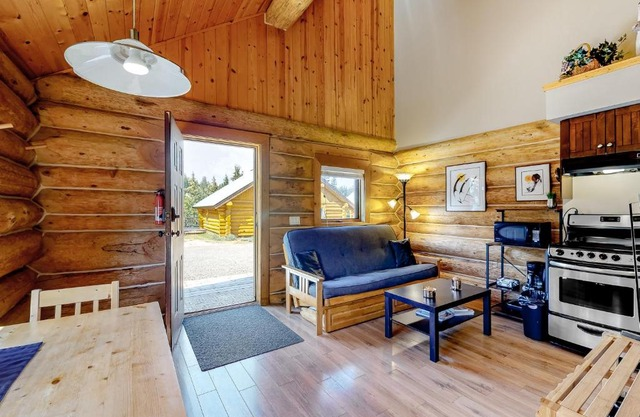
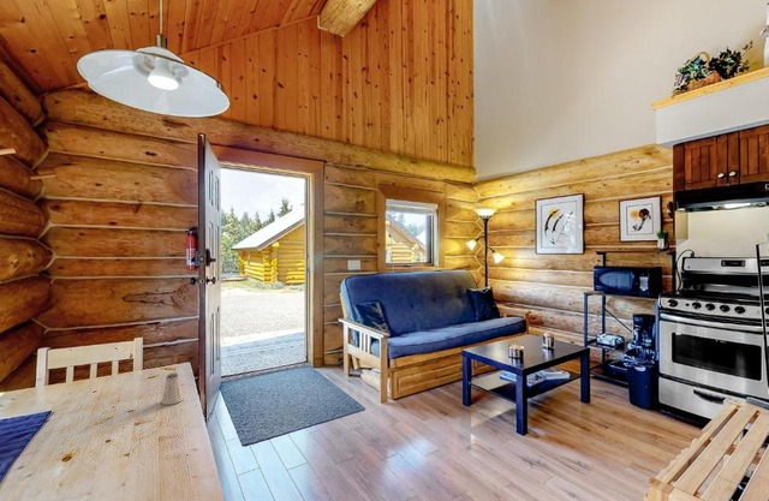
+ saltshaker [160,372,184,406]
